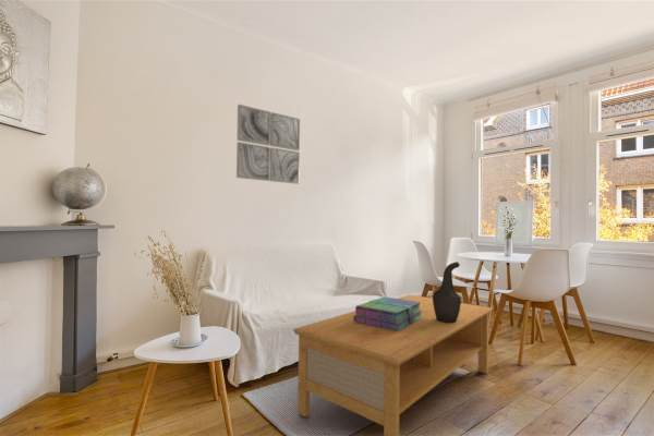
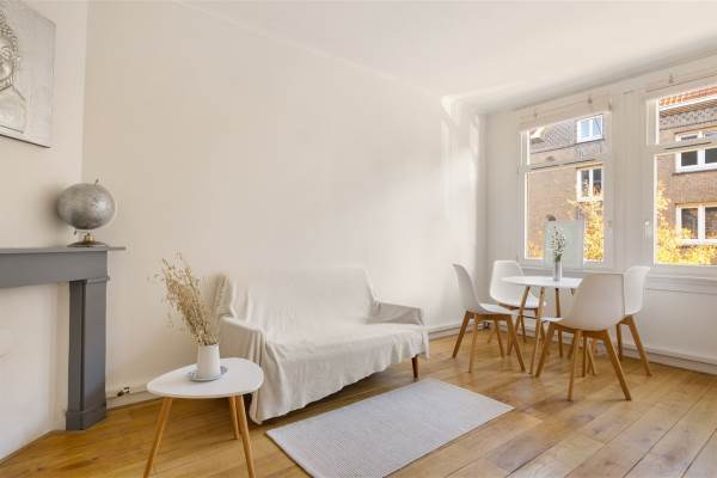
- stack of books [353,295,423,331]
- decorative vase [432,261,462,324]
- wall art [235,104,301,185]
- coffee table [292,294,494,436]
